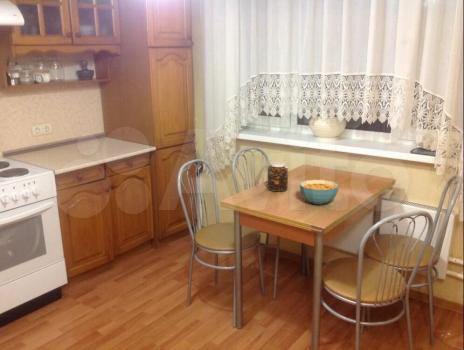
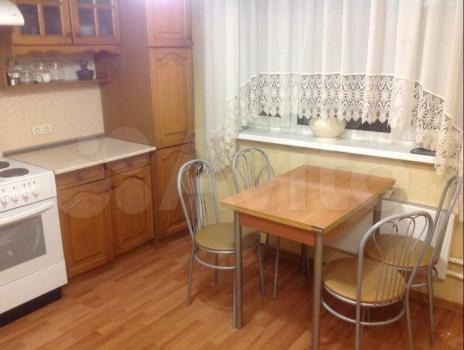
- cereal bowl [299,179,340,206]
- jar [266,161,289,192]
